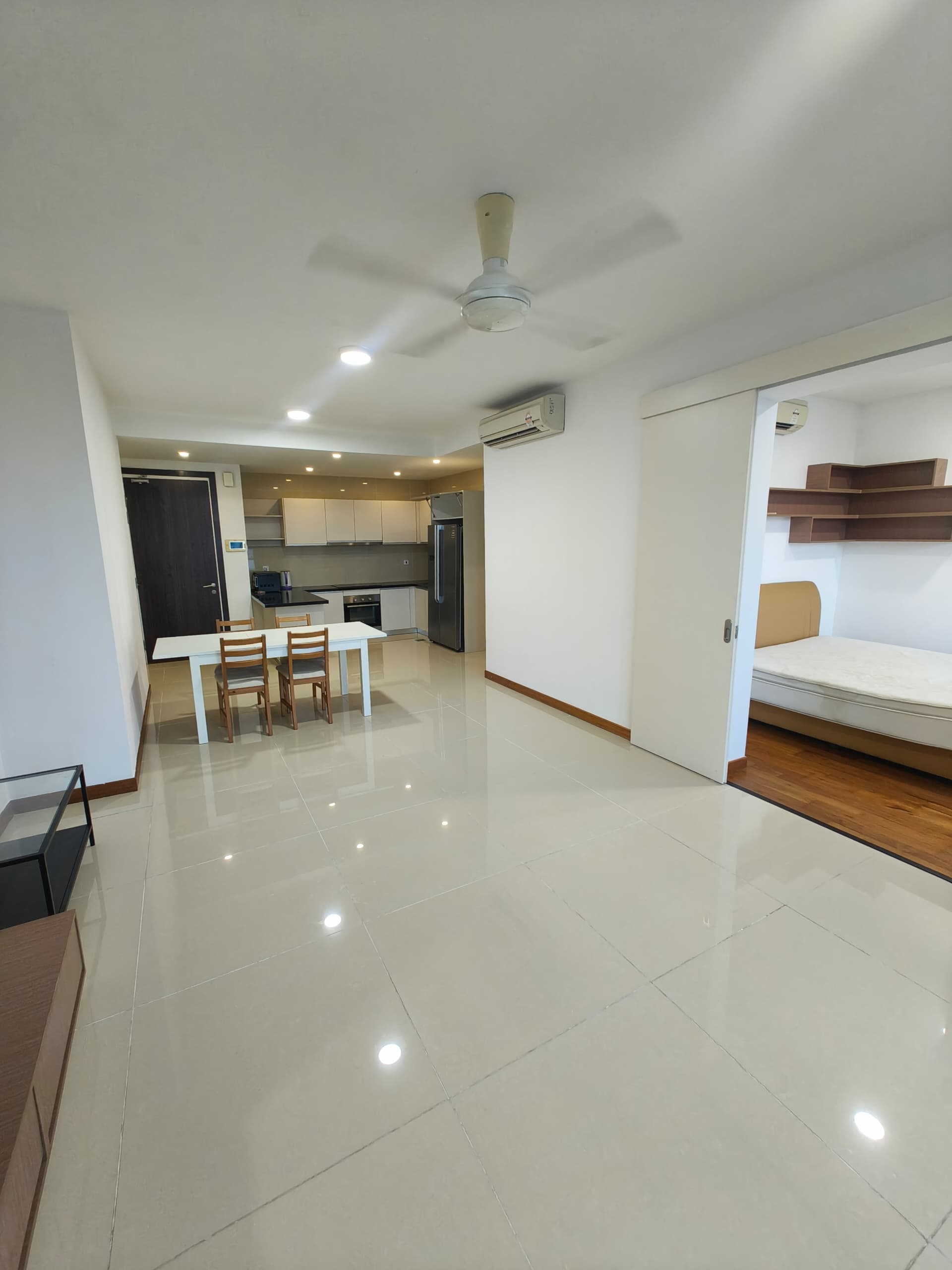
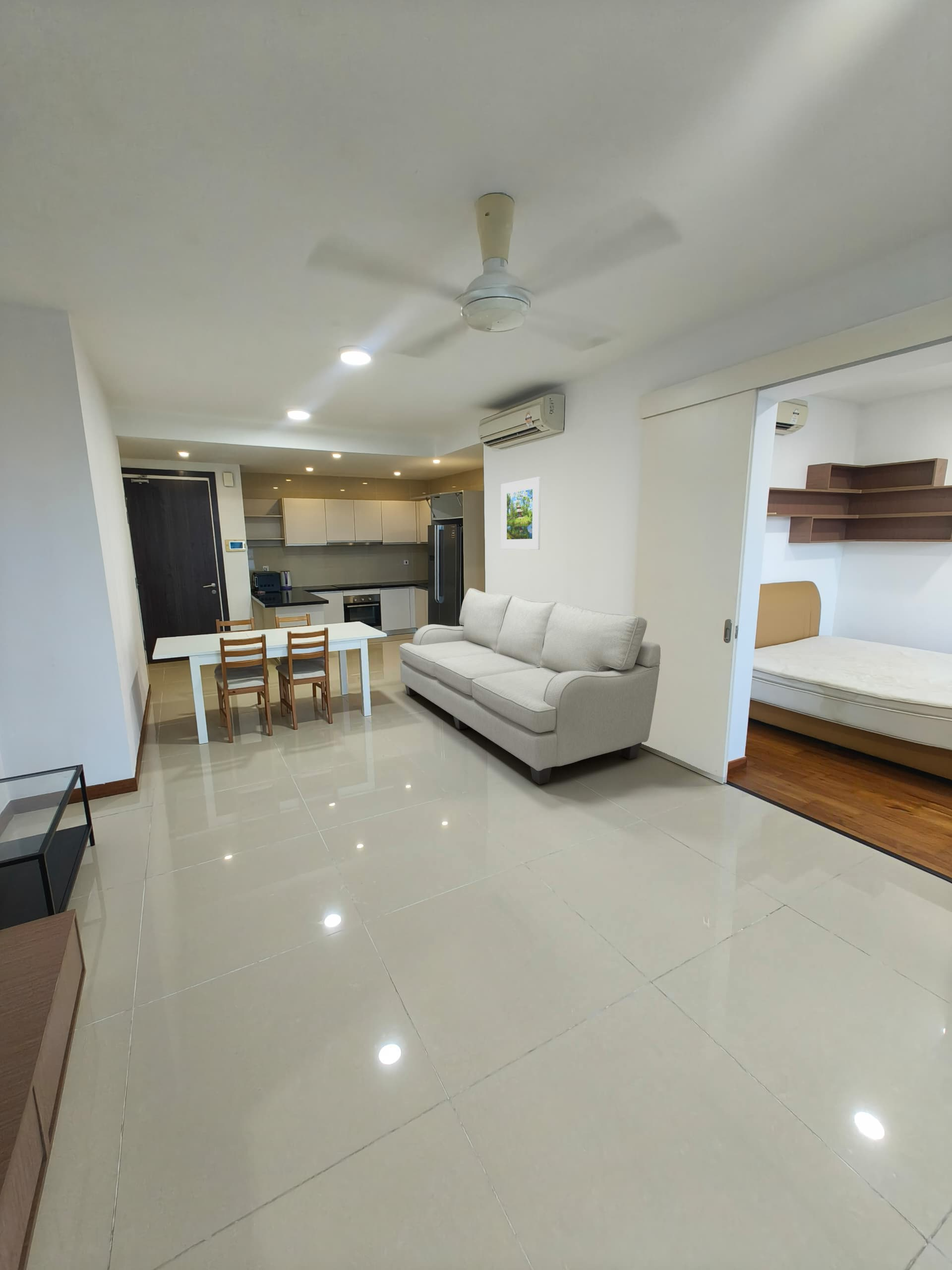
+ sofa [399,588,661,785]
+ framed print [501,476,541,550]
